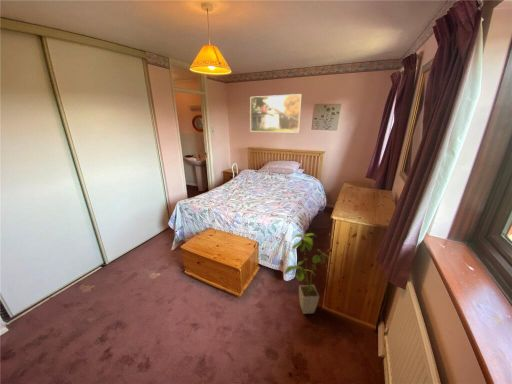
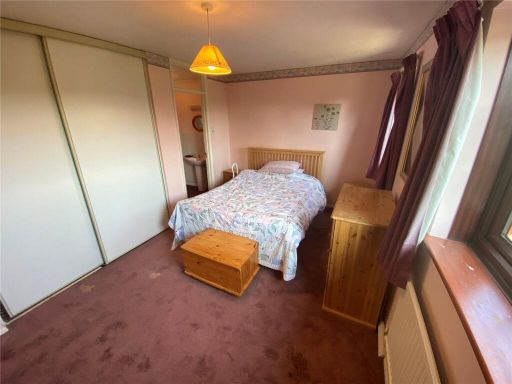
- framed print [249,93,303,134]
- house plant [284,232,332,315]
